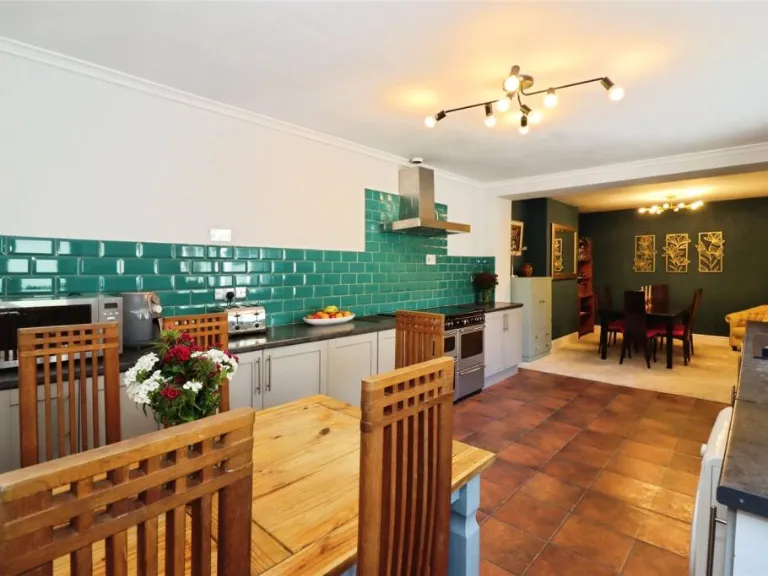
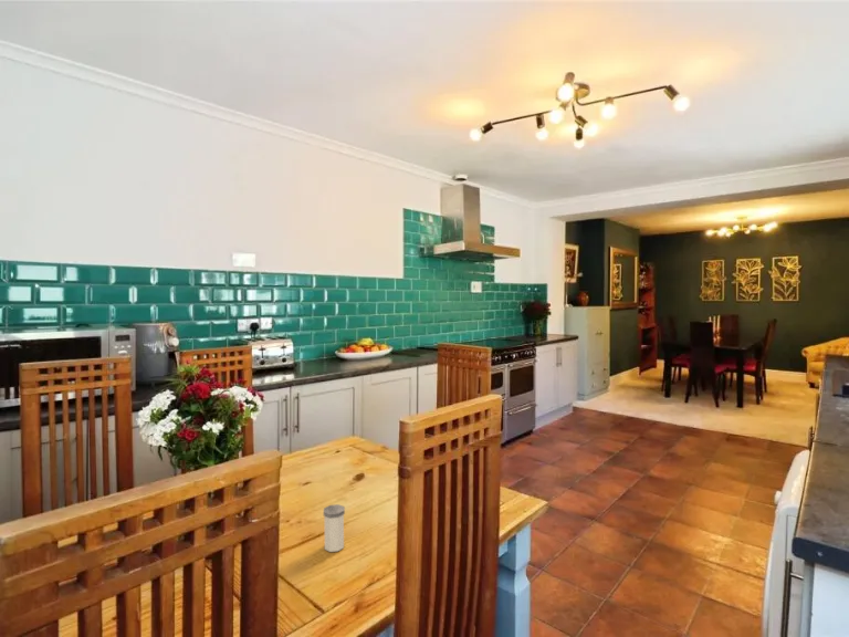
+ salt shaker [323,503,346,553]
